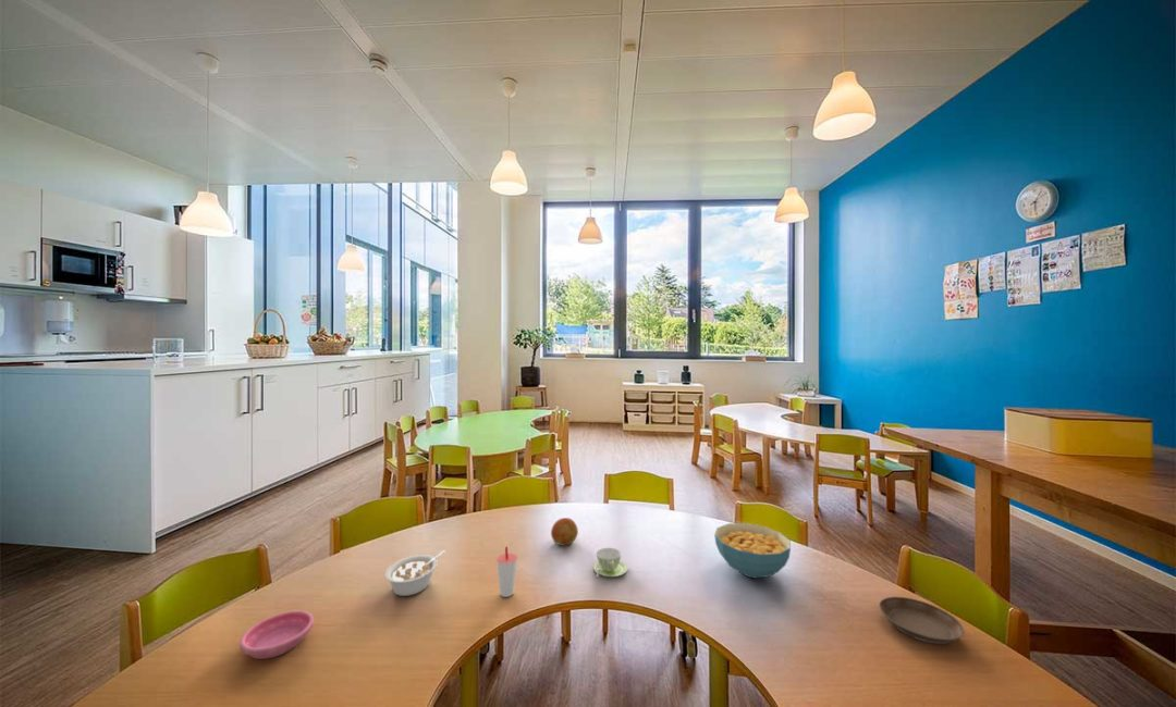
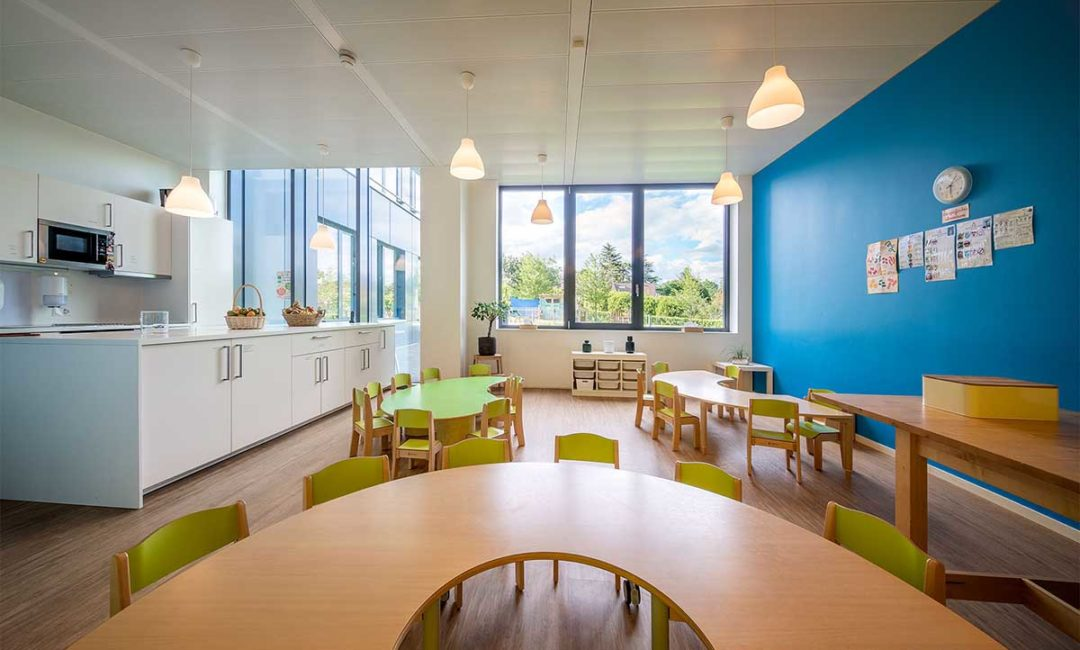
- apple [550,517,579,546]
- cup [592,547,628,578]
- saucer [878,596,965,645]
- cup [495,545,518,598]
- cereal bowl [713,522,792,579]
- saucer [238,610,315,660]
- legume [384,549,446,597]
